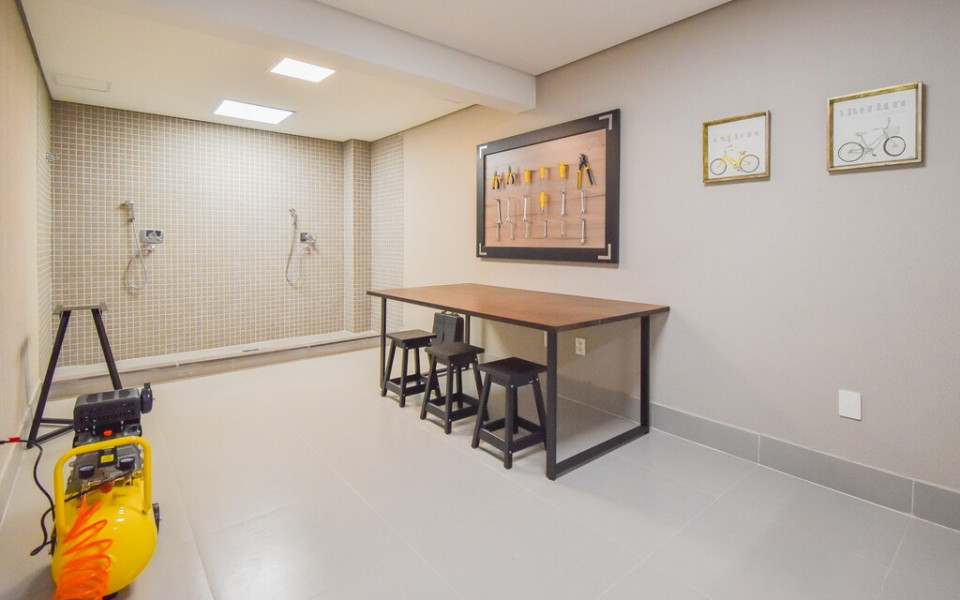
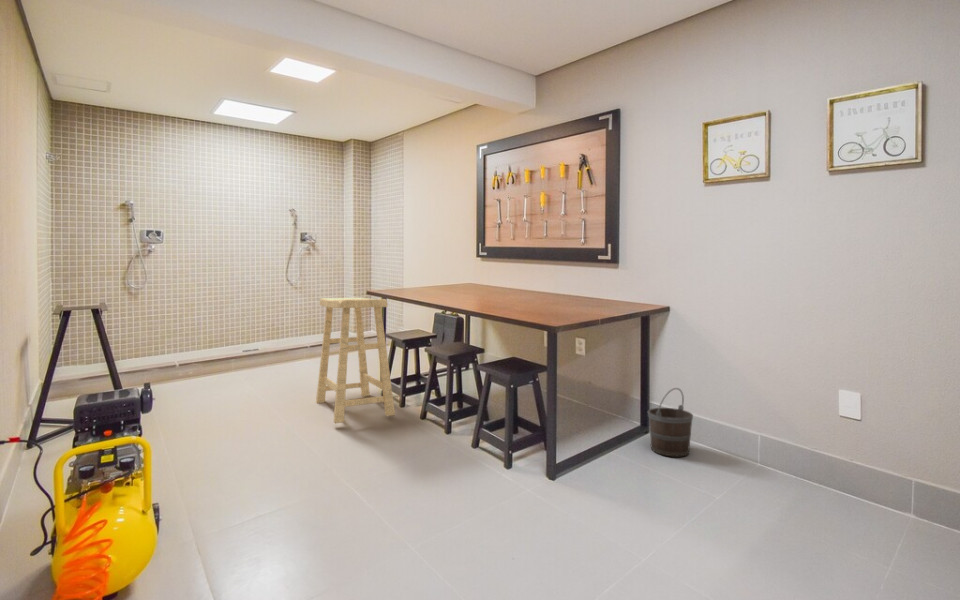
+ stool [315,297,396,424]
+ bucket [647,387,694,457]
